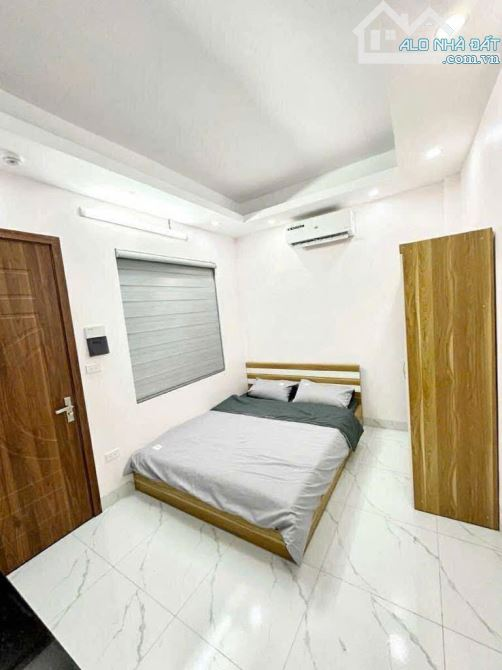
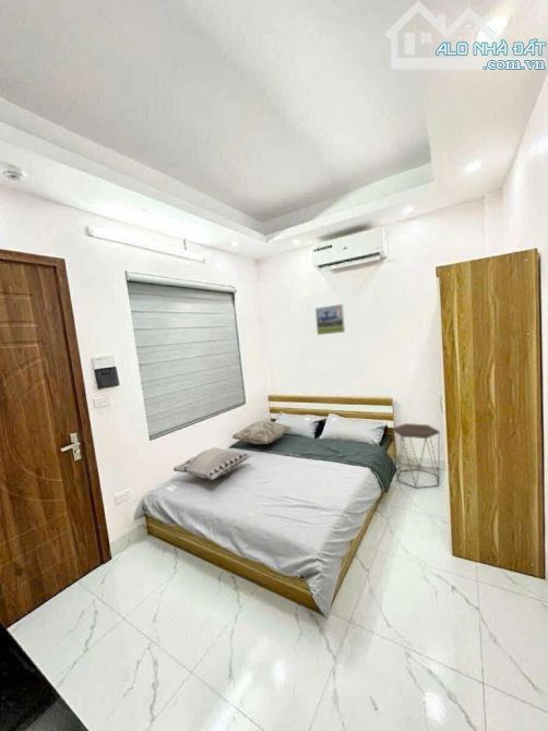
+ decorative pillow [230,419,294,445]
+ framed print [314,303,346,336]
+ side table [391,422,441,489]
+ decorative pillow [171,446,253,481]
